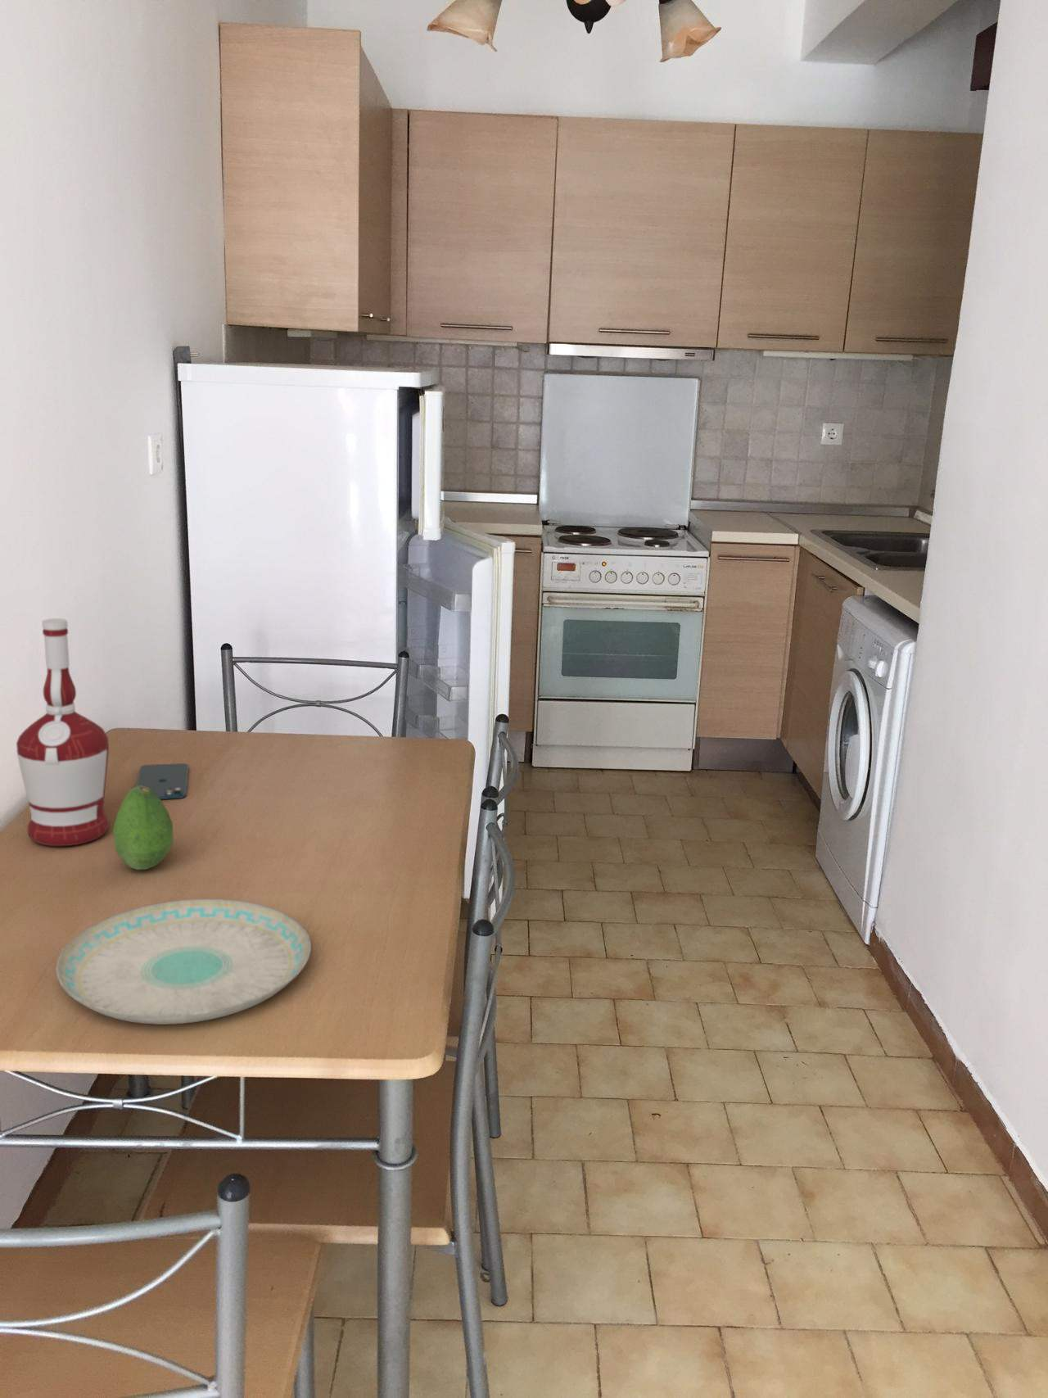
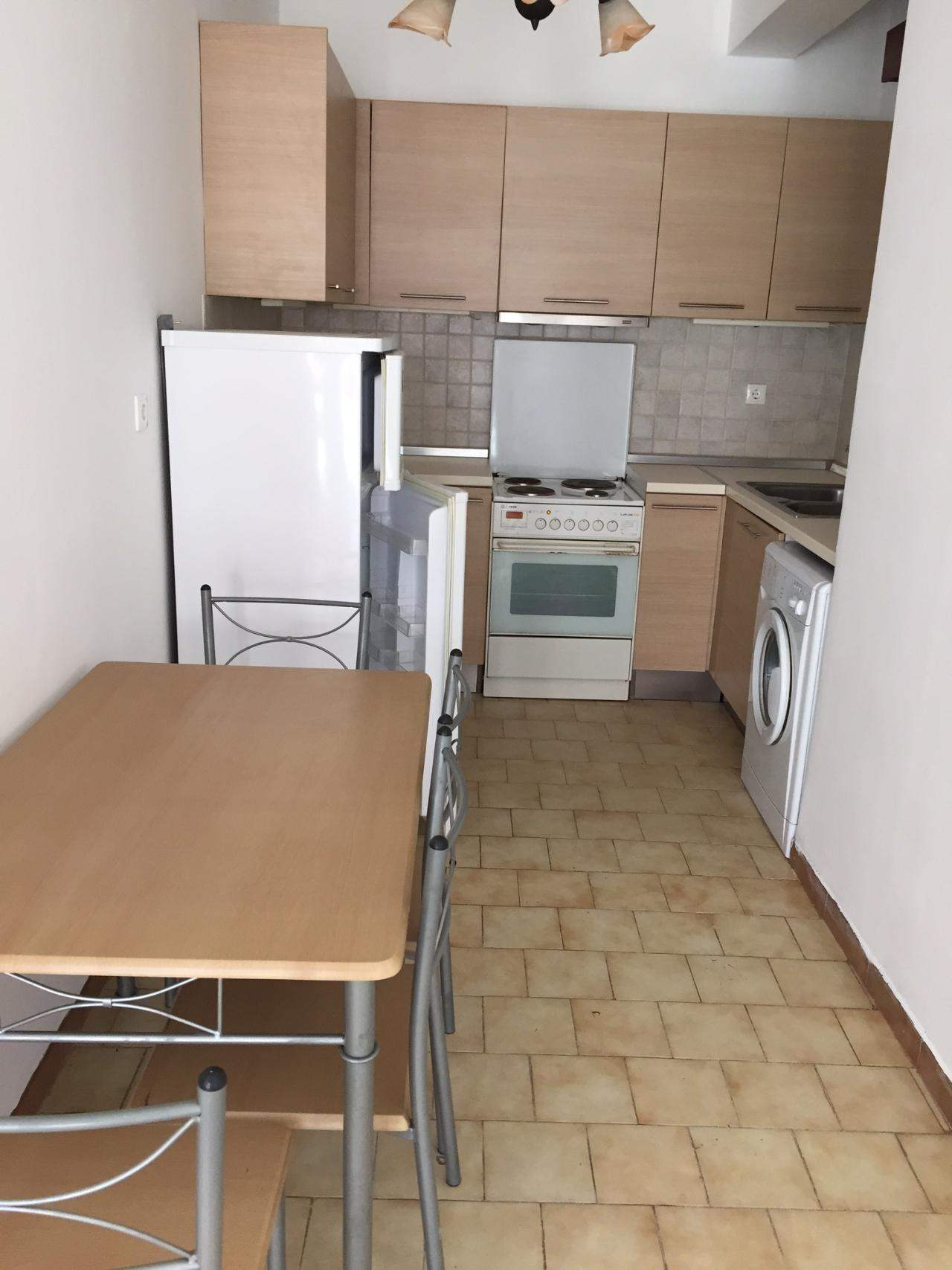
- smartphone [135,763,189,800]
- alcohol [15,618,110,847]
- fruit [112,785,174,871]
- plate [55,898,312,1025]
